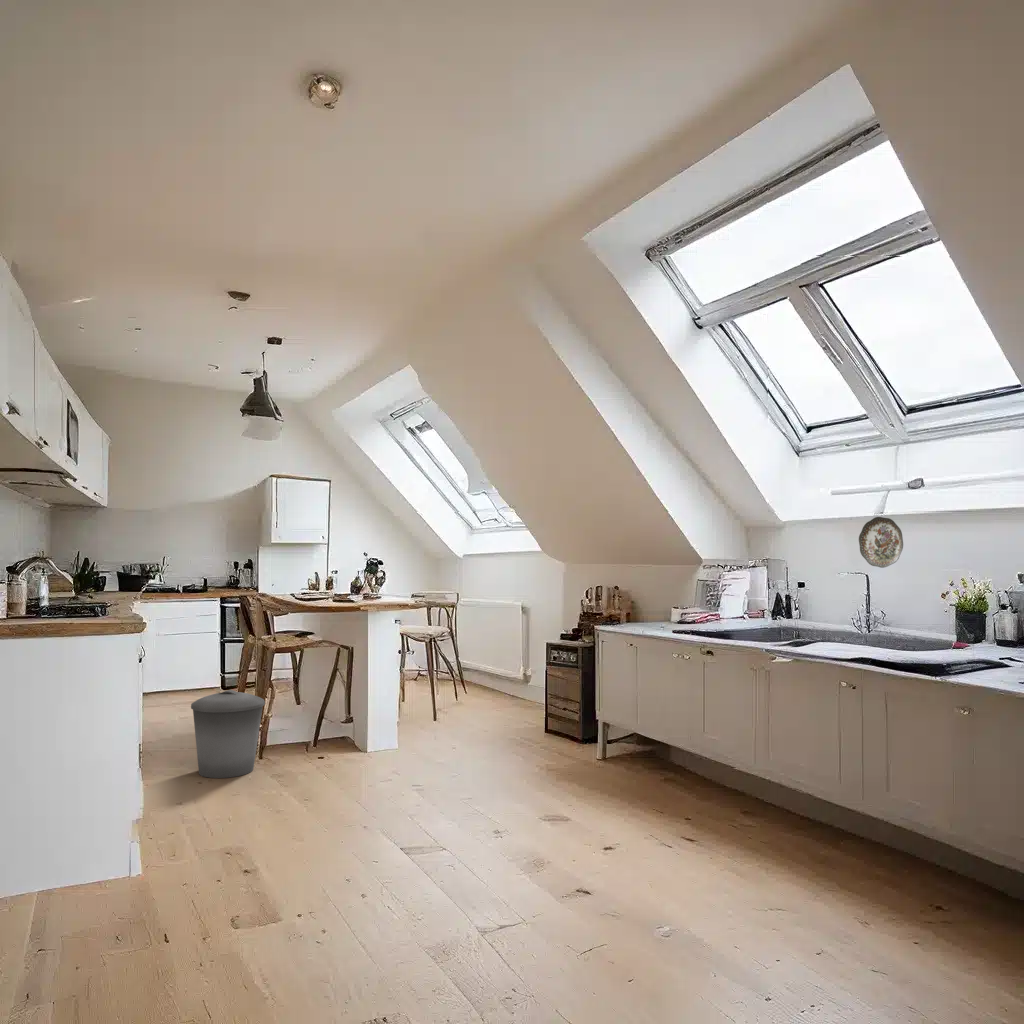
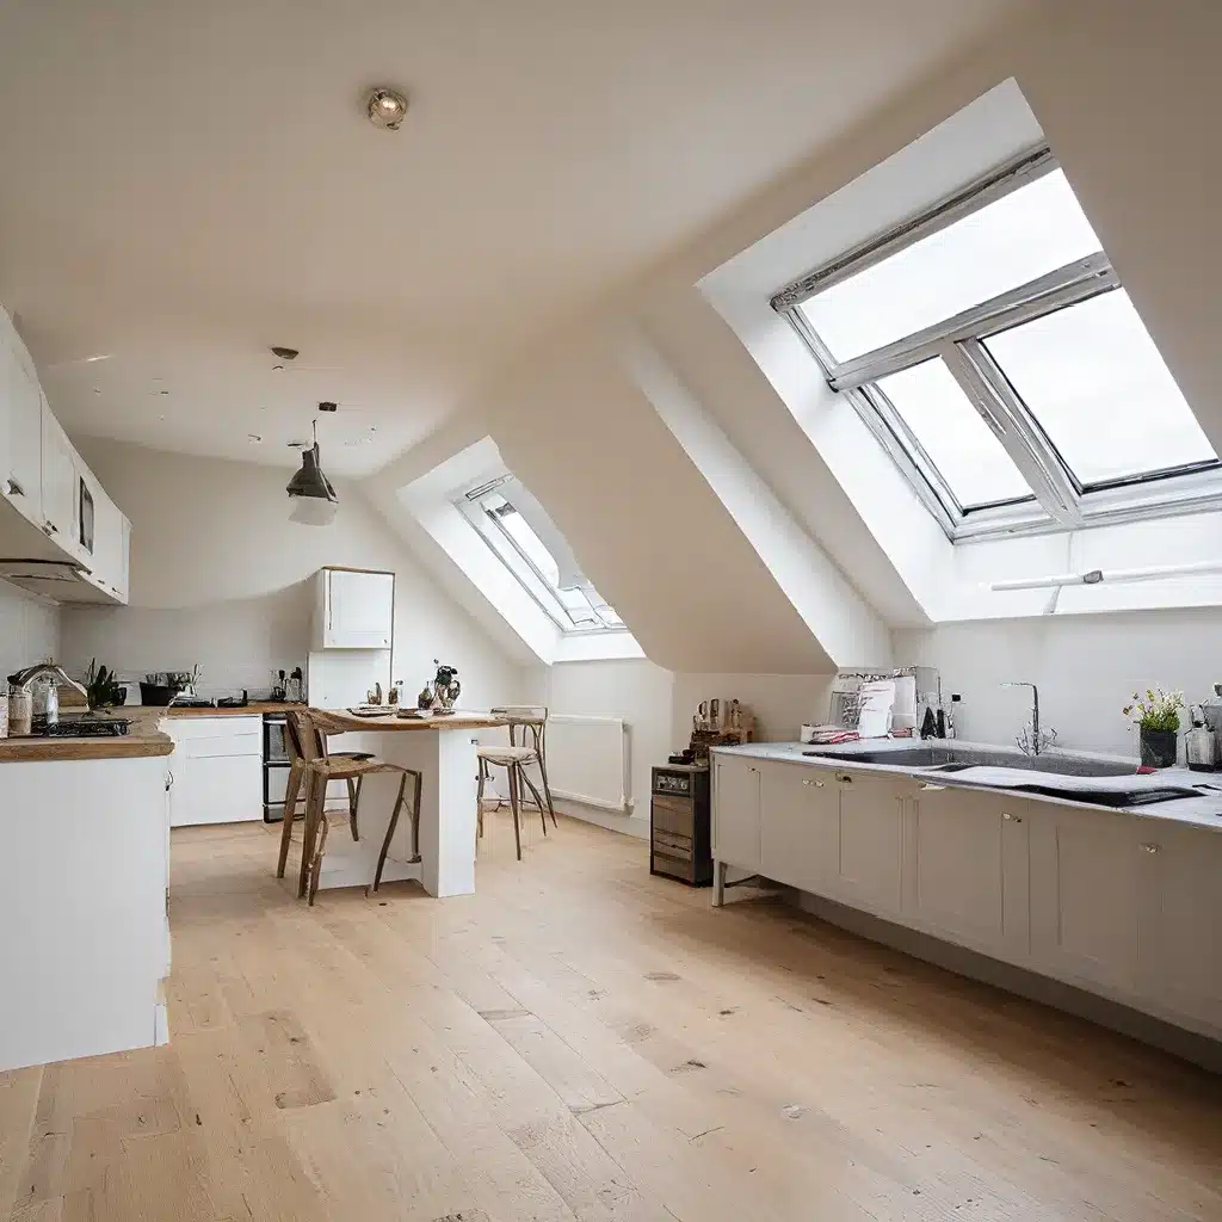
- trash can [190,689,266,779]
- decorative plate [858,516,904,569]
